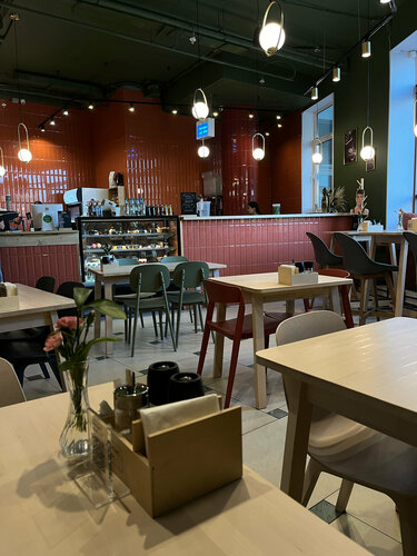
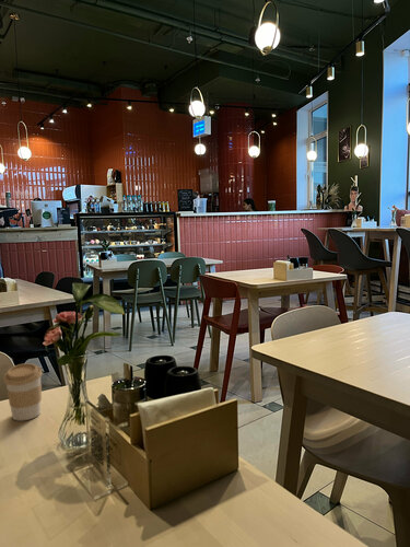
+ coffee cup [3,362,44,422]
